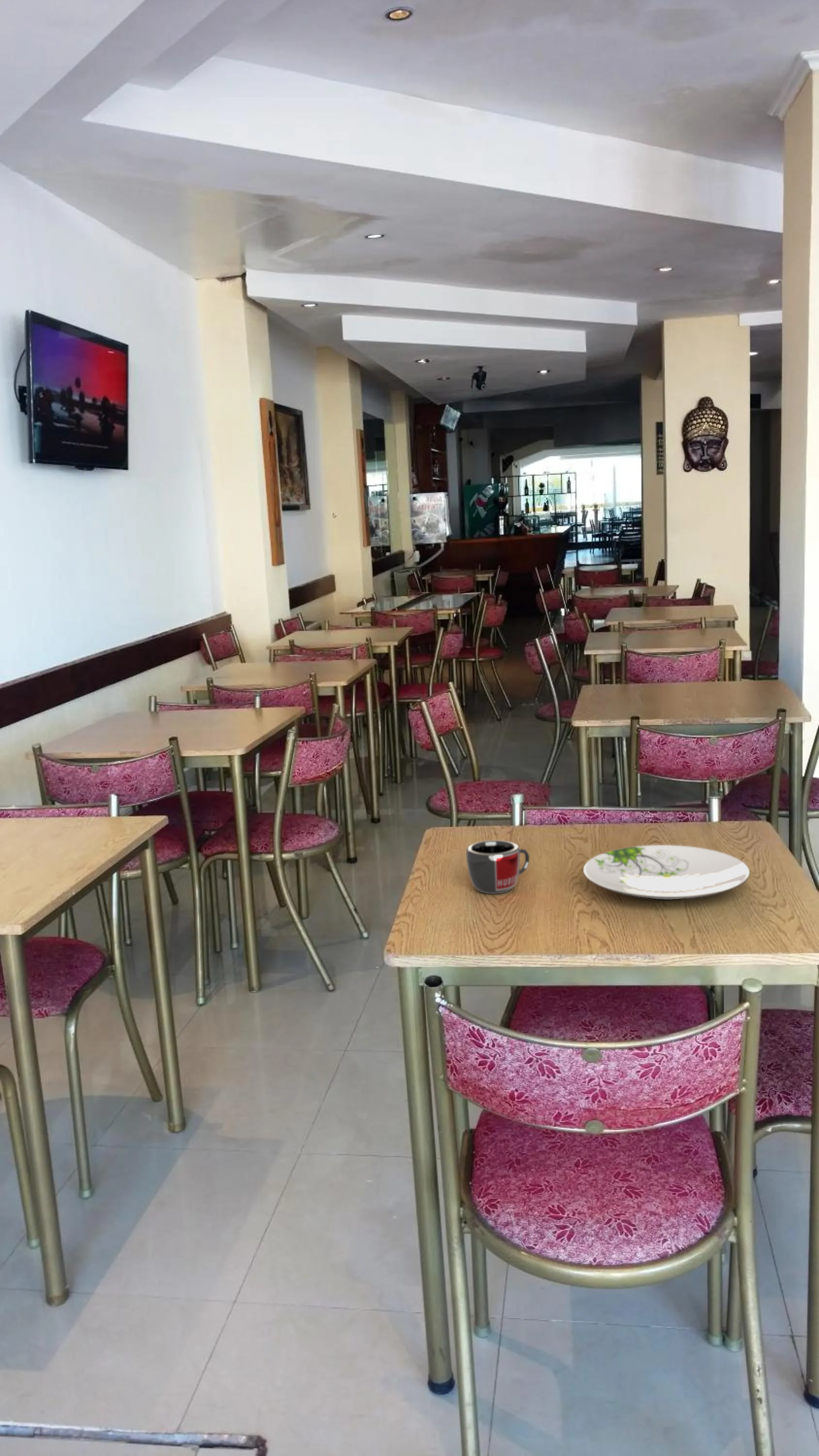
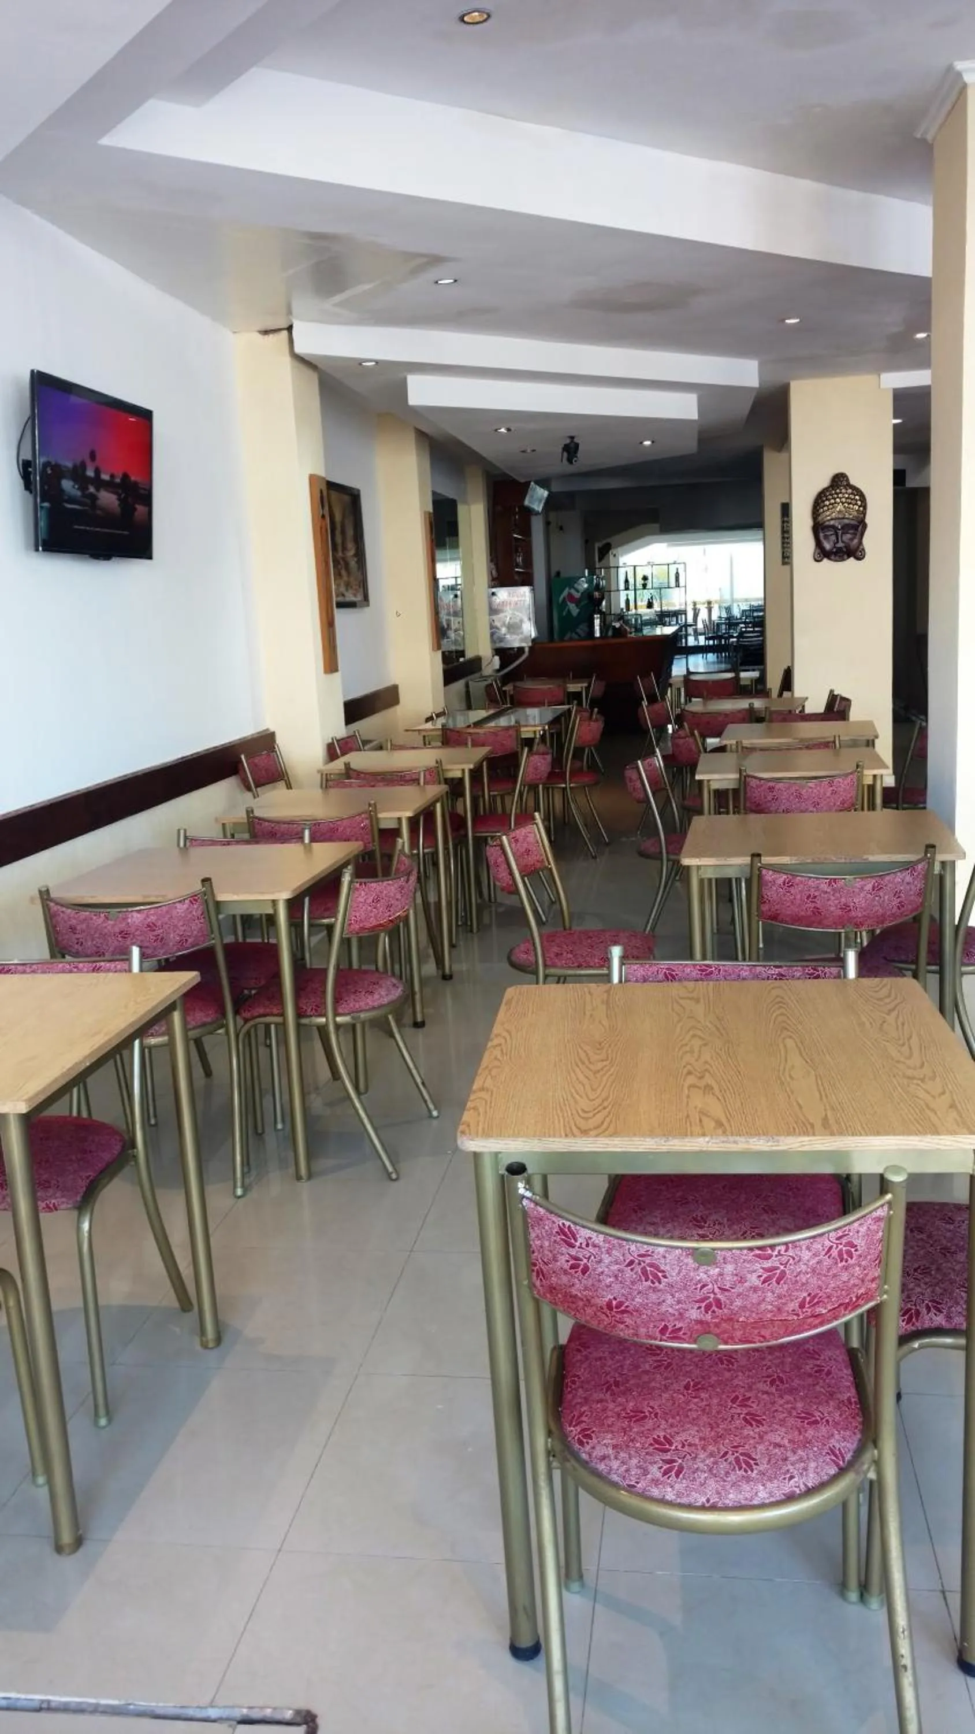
- mug [466,840,530,894]
- plate [583,844,751,900]
